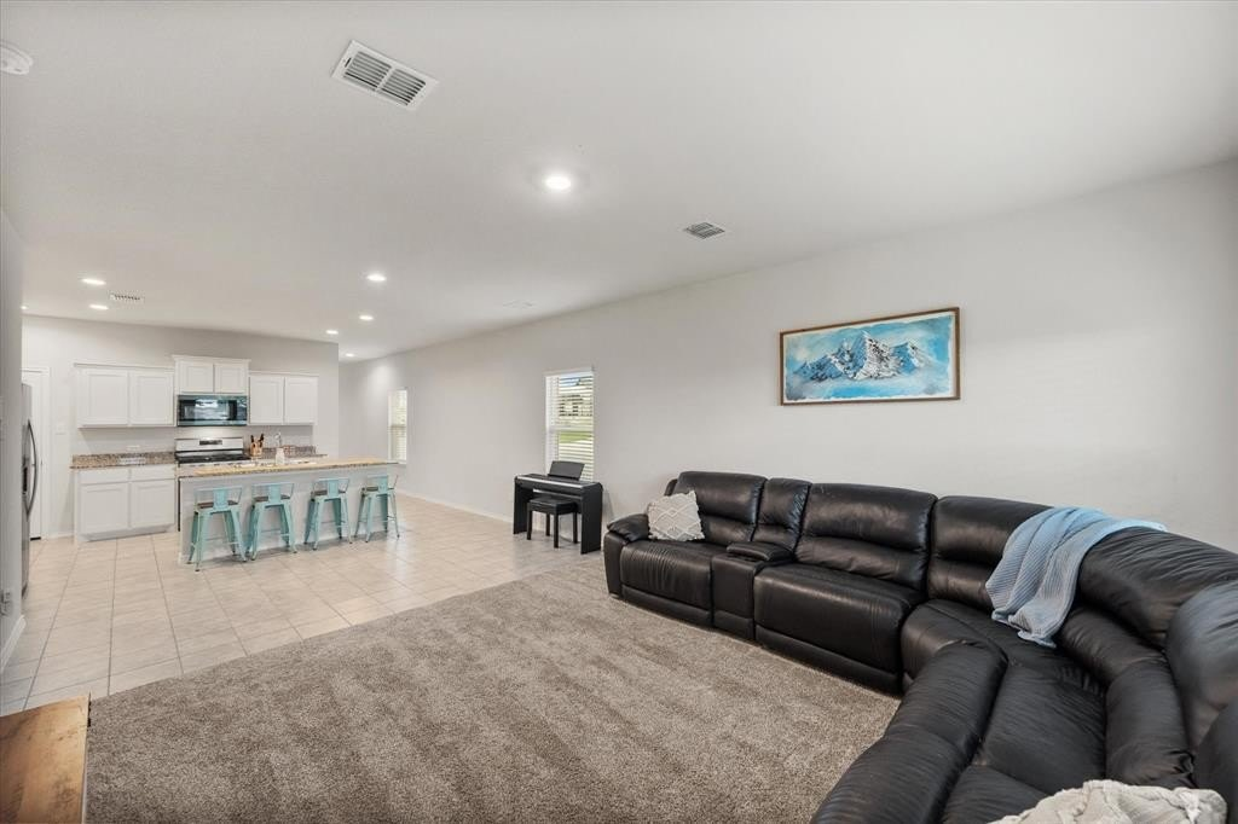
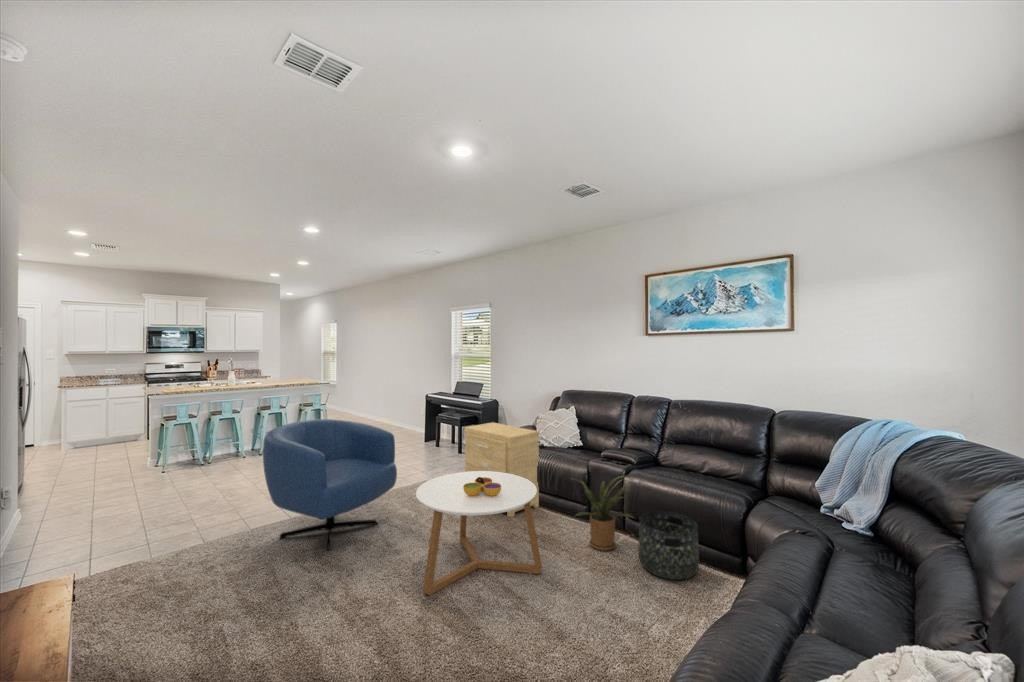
+ side table [464,421,540,518]
+ coffee table [415,471,543,596]
+ basket [637,510,700,581]
+ decorative bowl [463,477,501,496]
+ house plant [569,474,635,552]
+ armchair [262,418,398,552]
